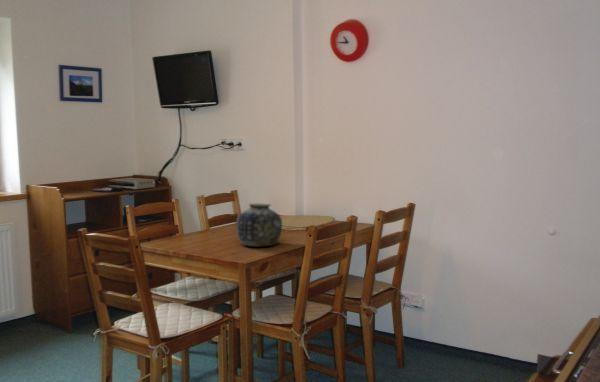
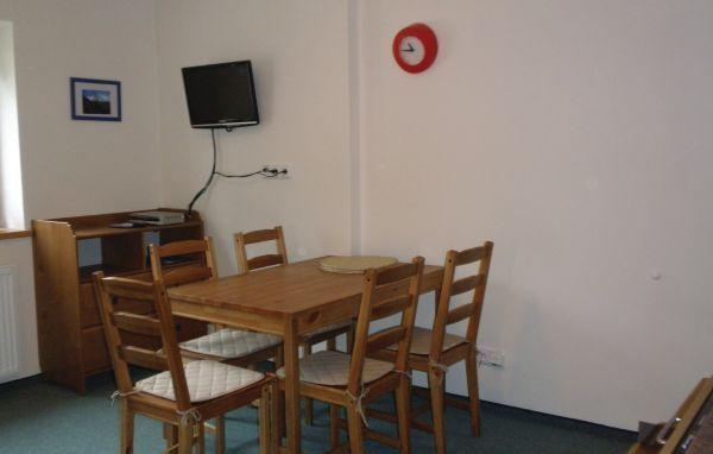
- vase [235,203,283,247]
